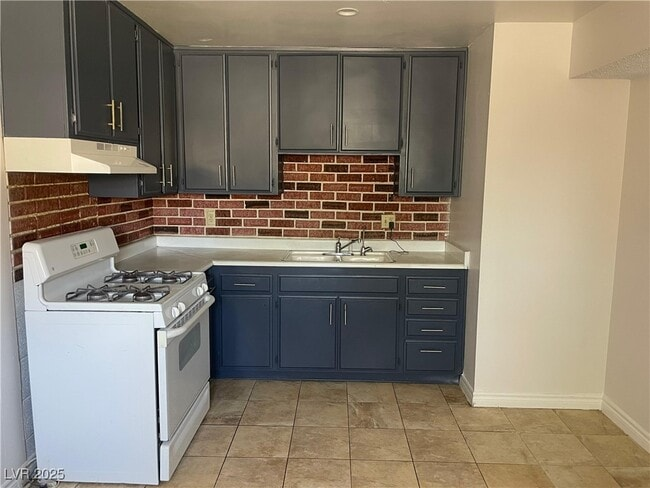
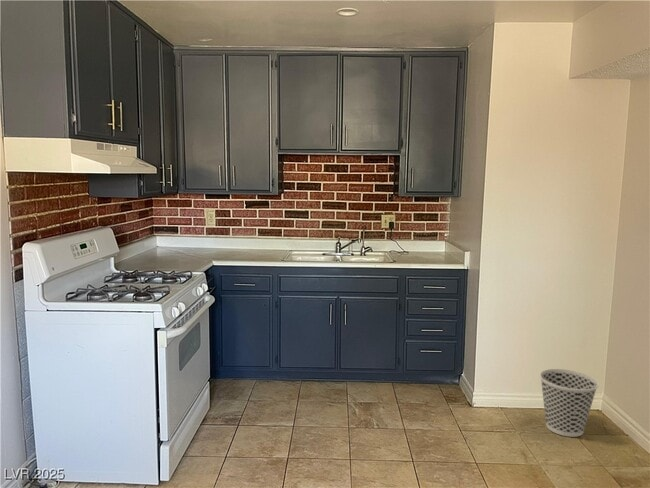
+ wastebasket [539,368,599,438]
